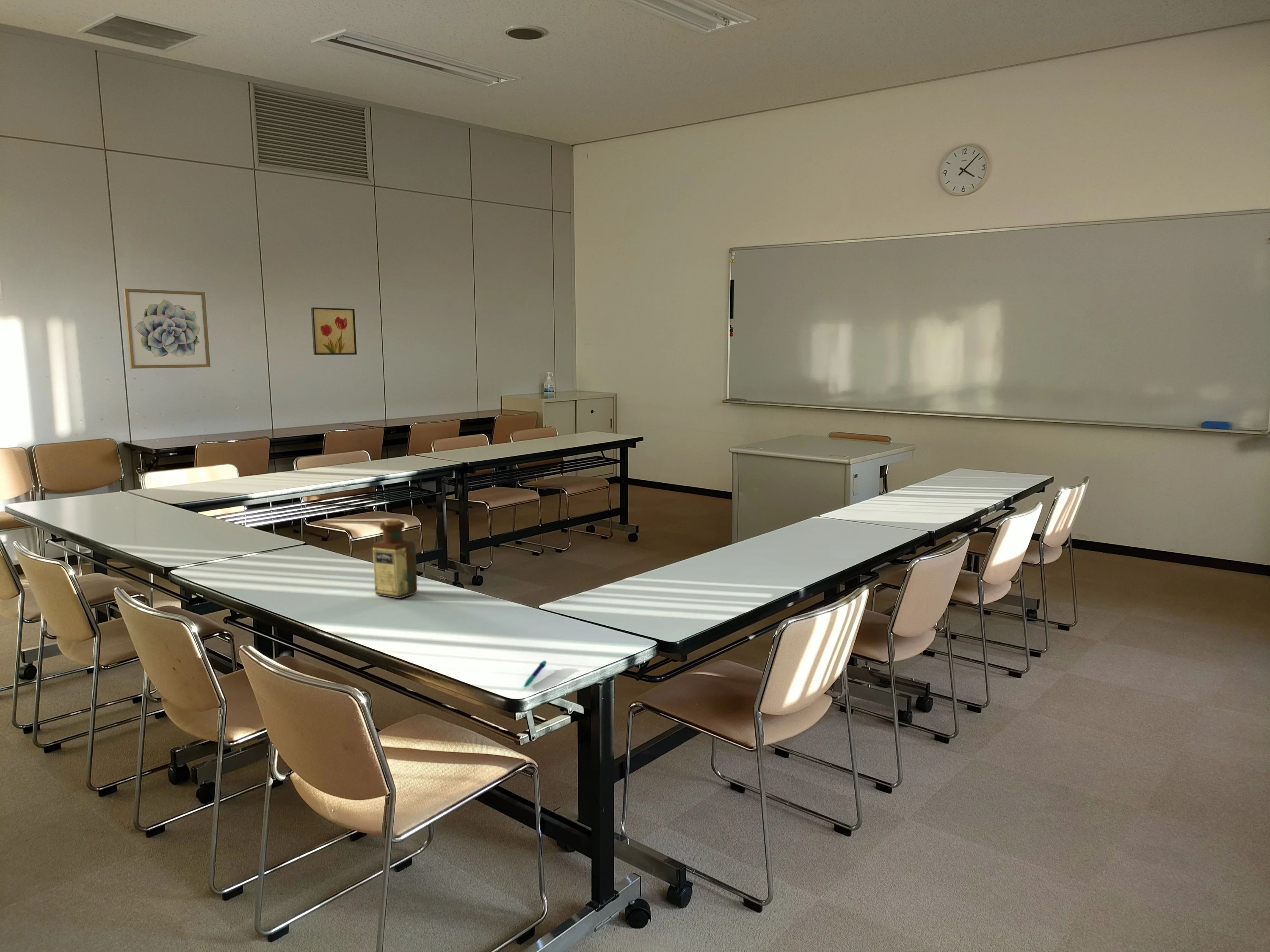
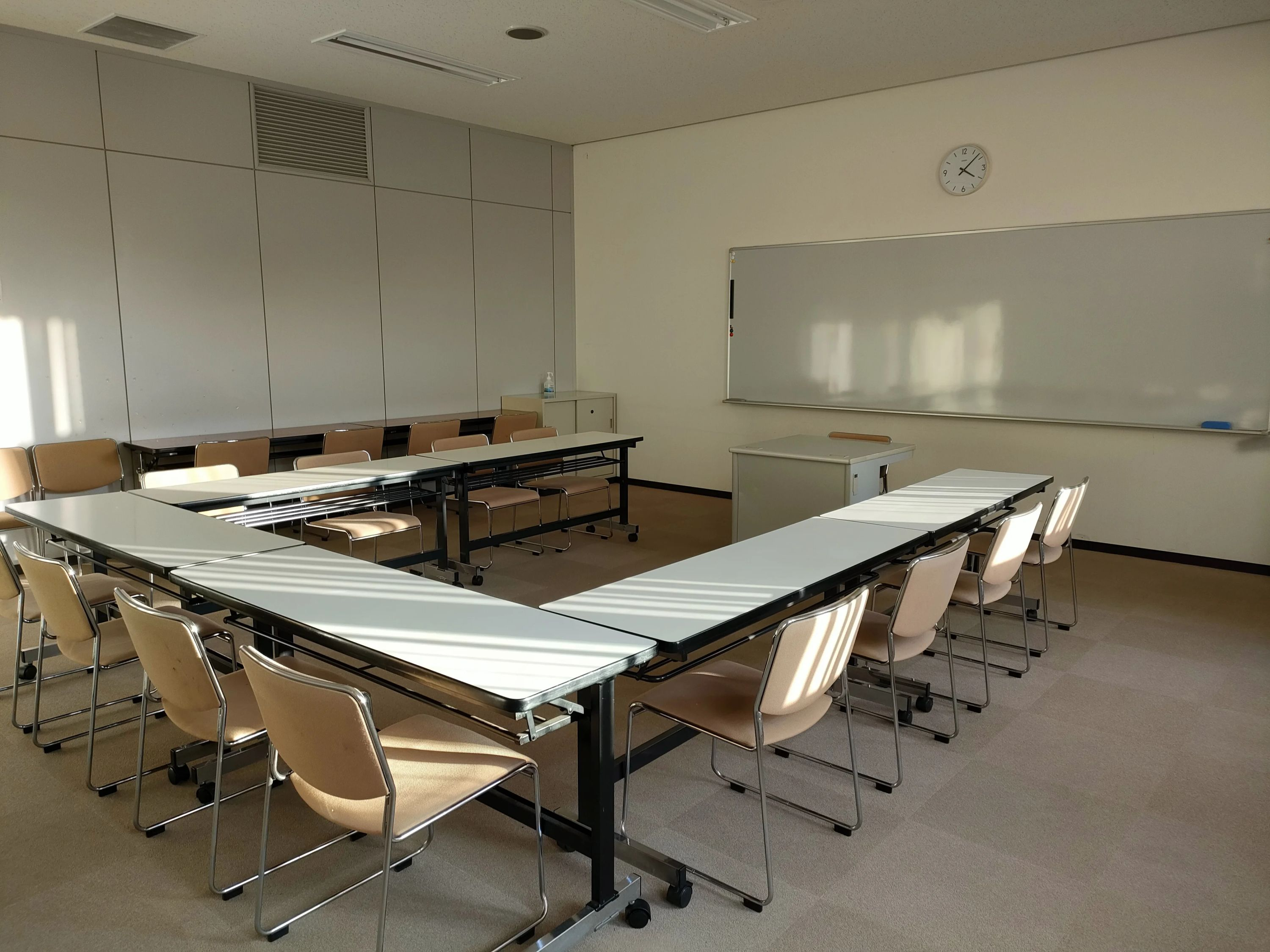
- wall art [123,288,211,369]
- wall art [311,307,357,355]
- pen [523,660,547,688]
- bottle [372,518,418,599]
